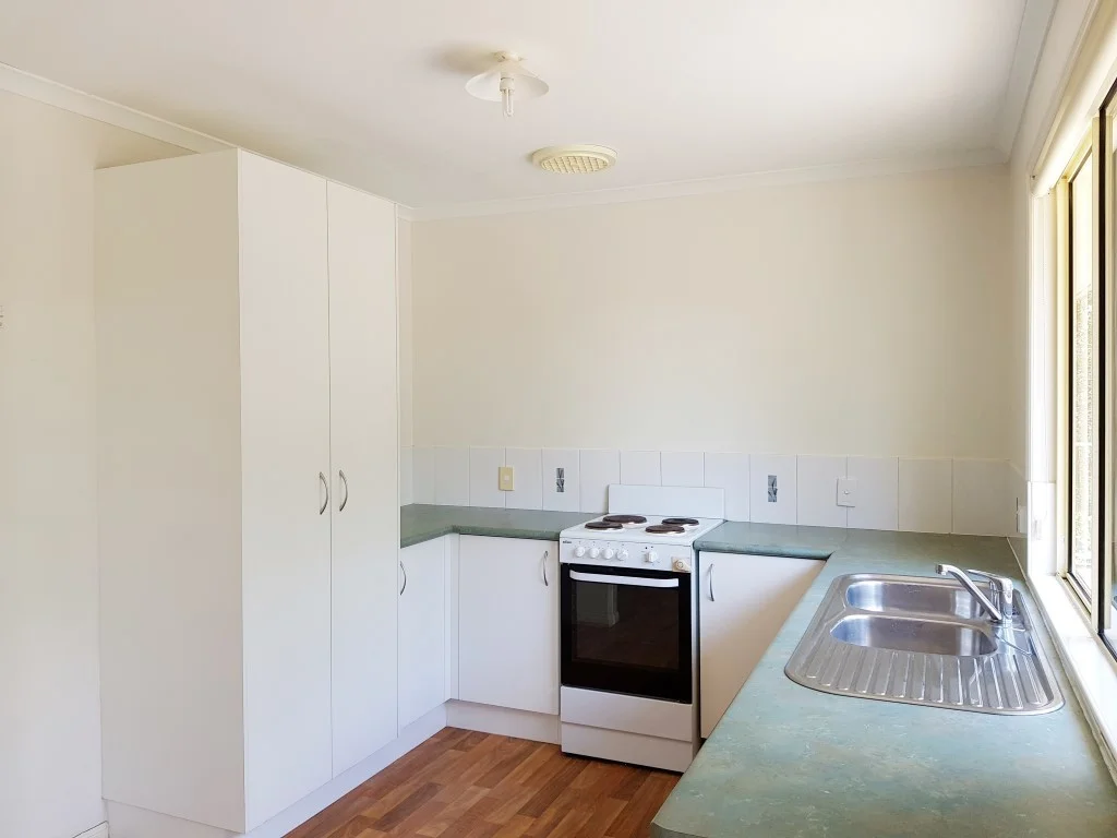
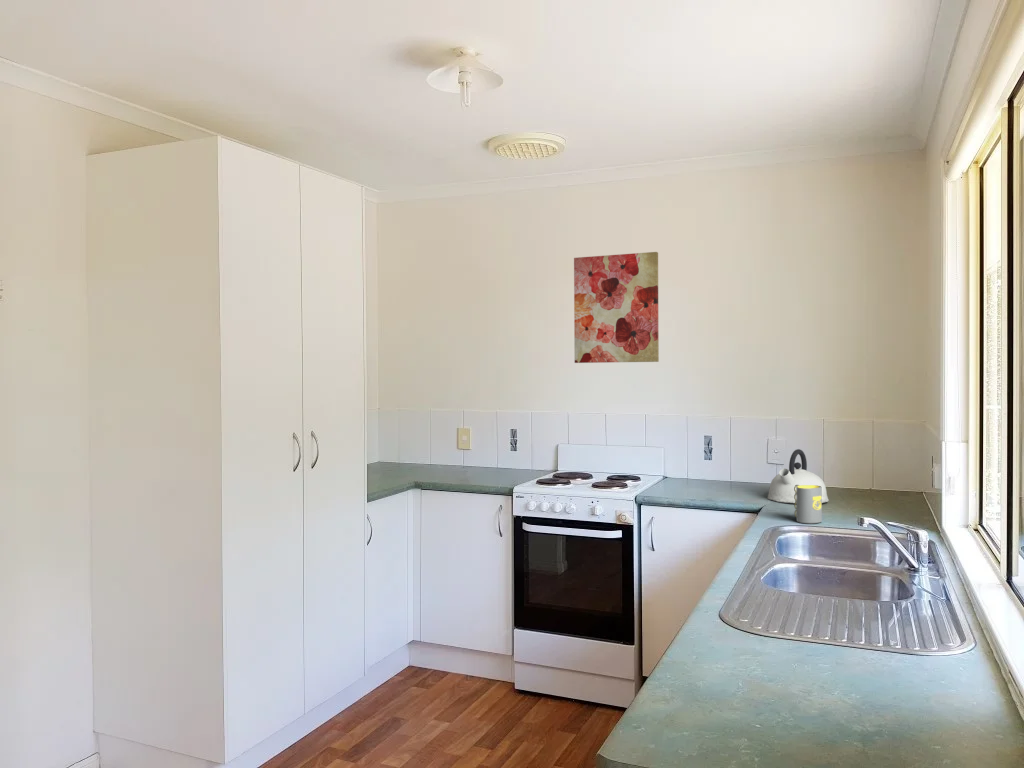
+ wall art [573,251,660,364]
+ mug [793,485,823,524]
+ kettle [766,448,830,504]
